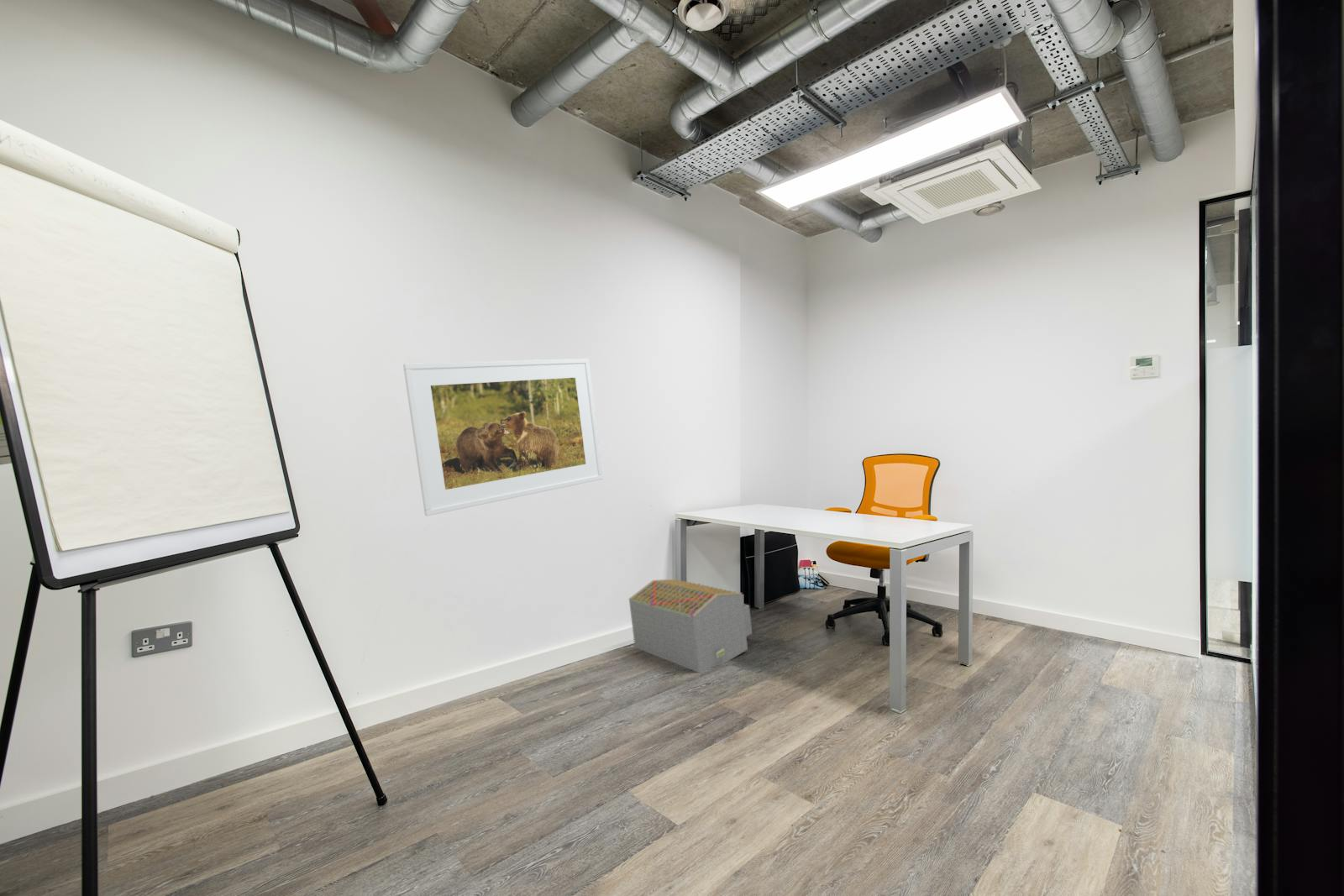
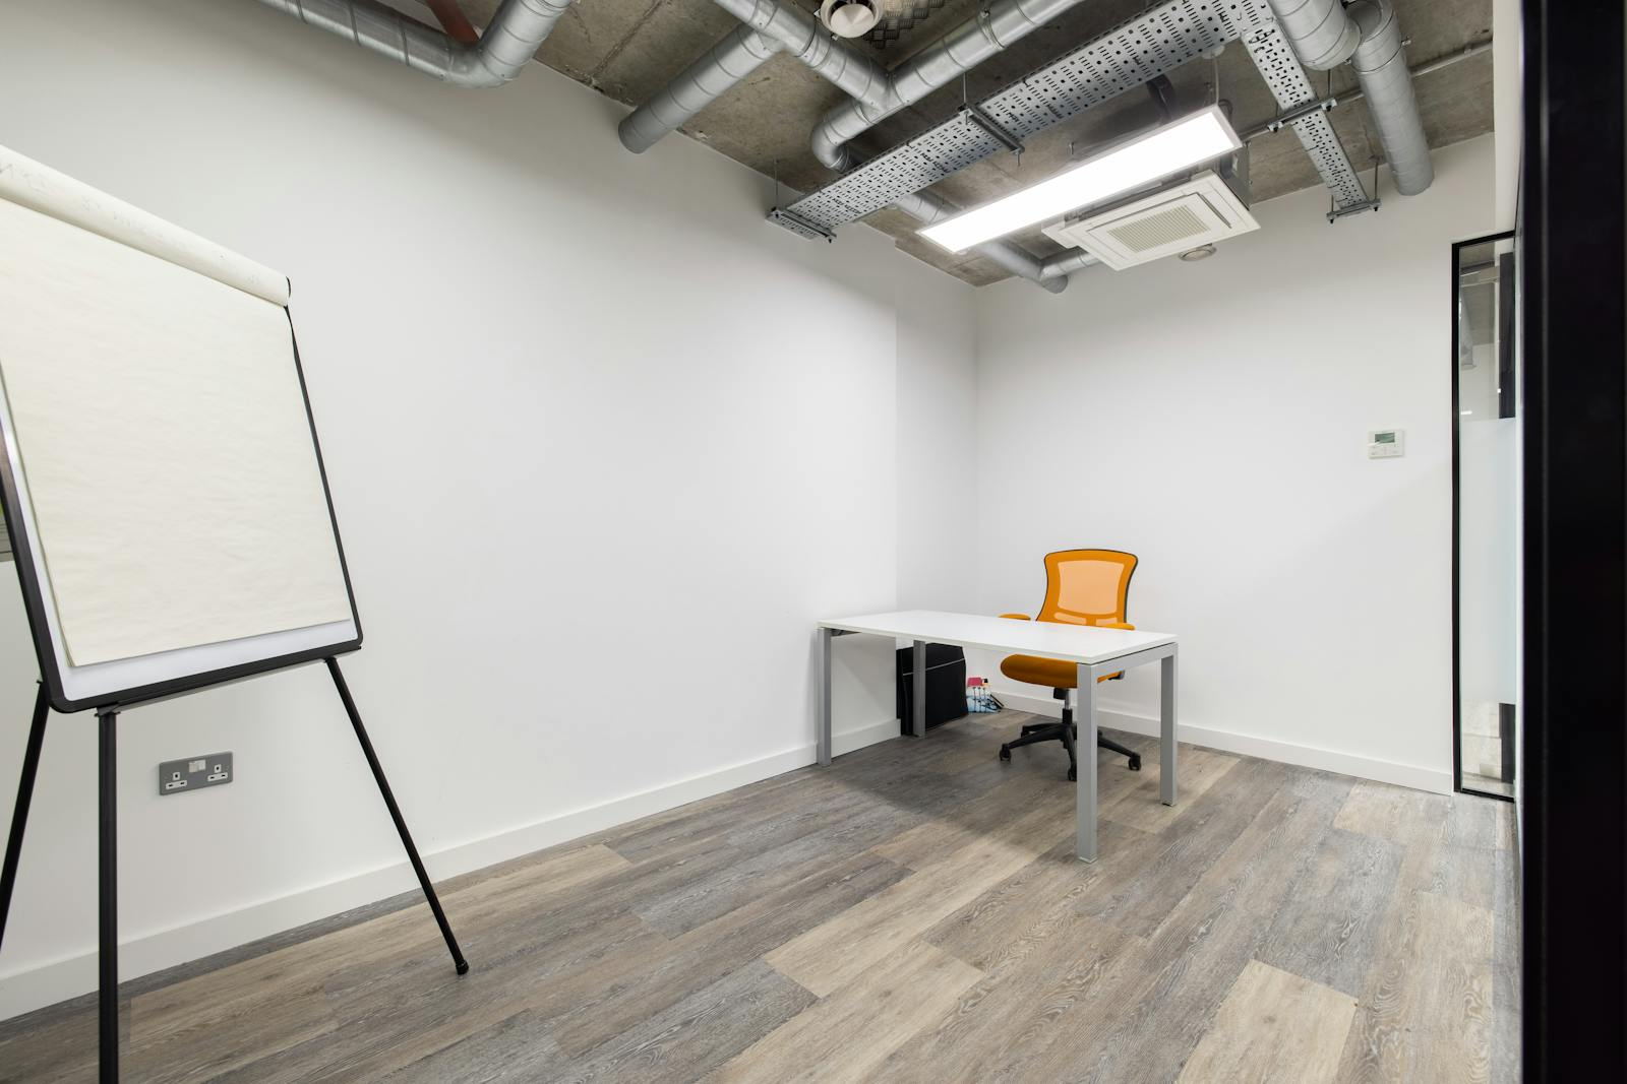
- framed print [402,358,604,516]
- architectural model [627,579,753,673]
